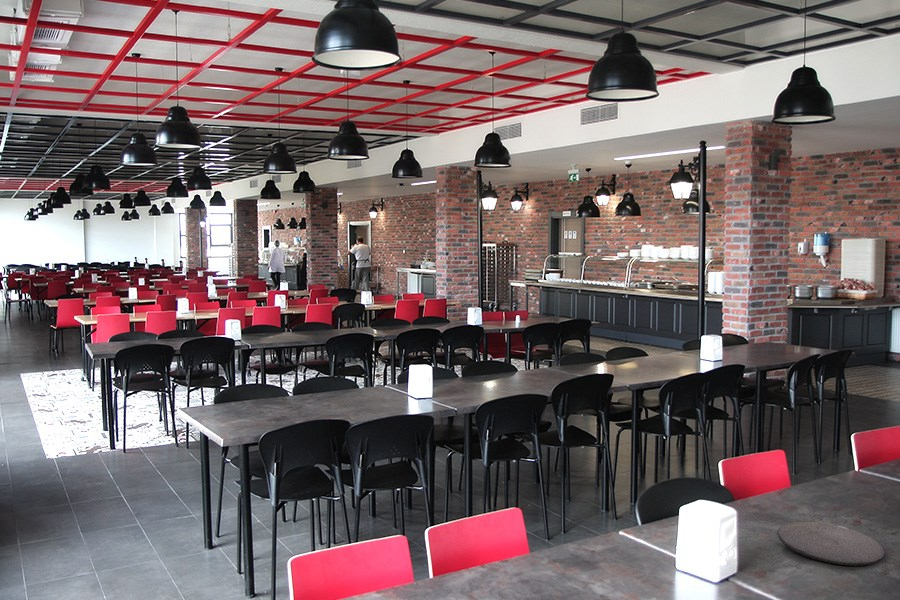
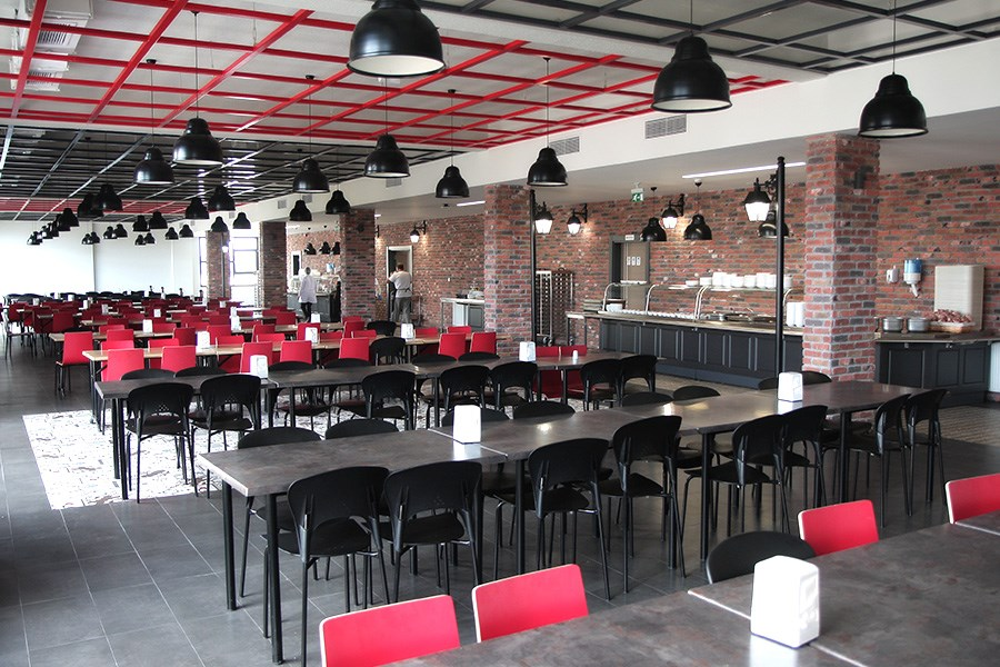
- plate [776,520,886,567]
